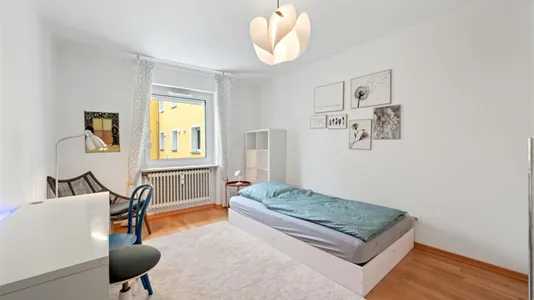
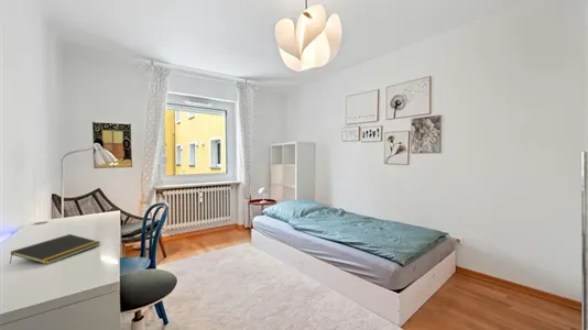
+ notepad [8,233,101,265]
